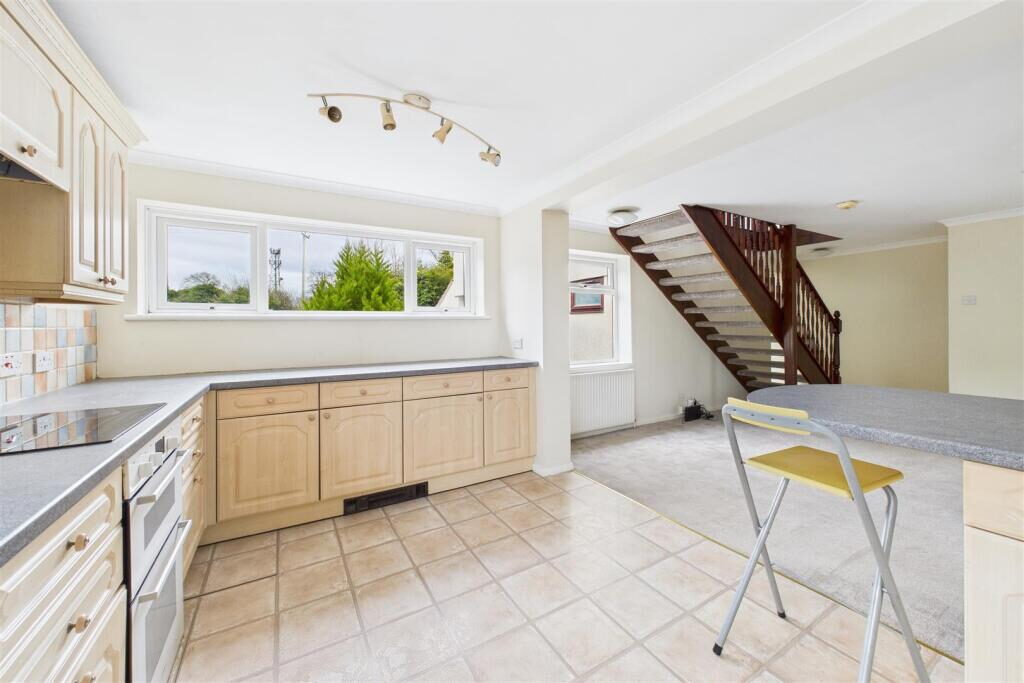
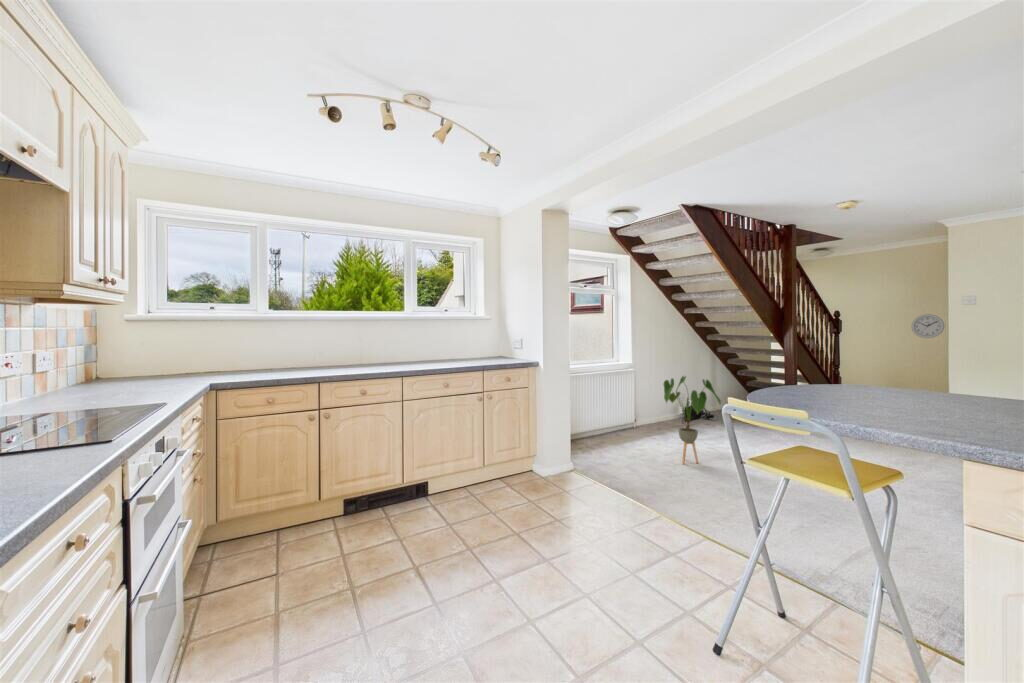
+ wall clock [910,313,945,339]
+ house plant [663,375,722,465]
